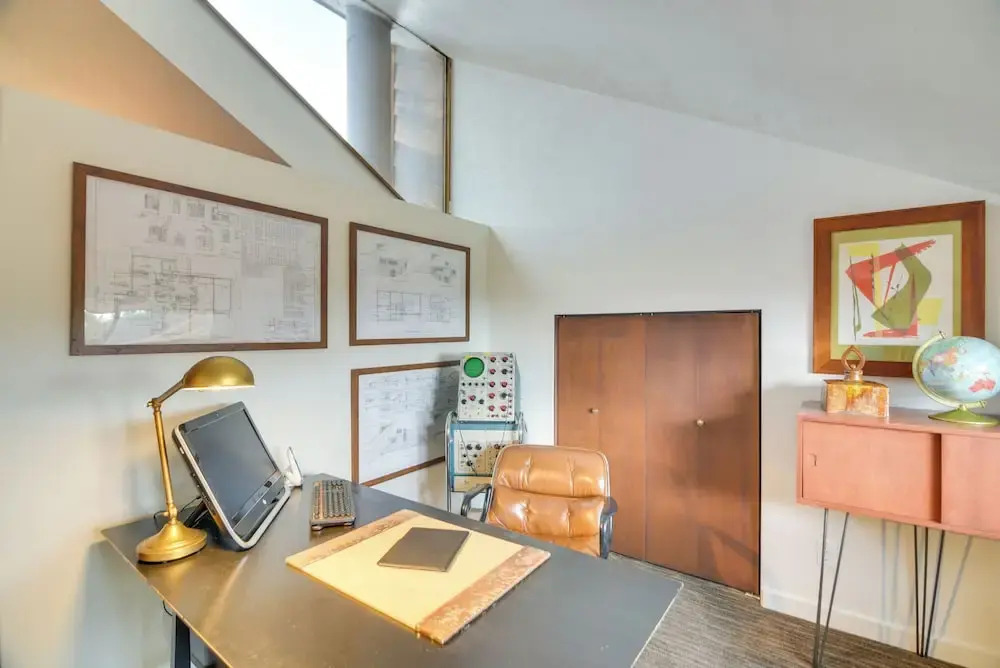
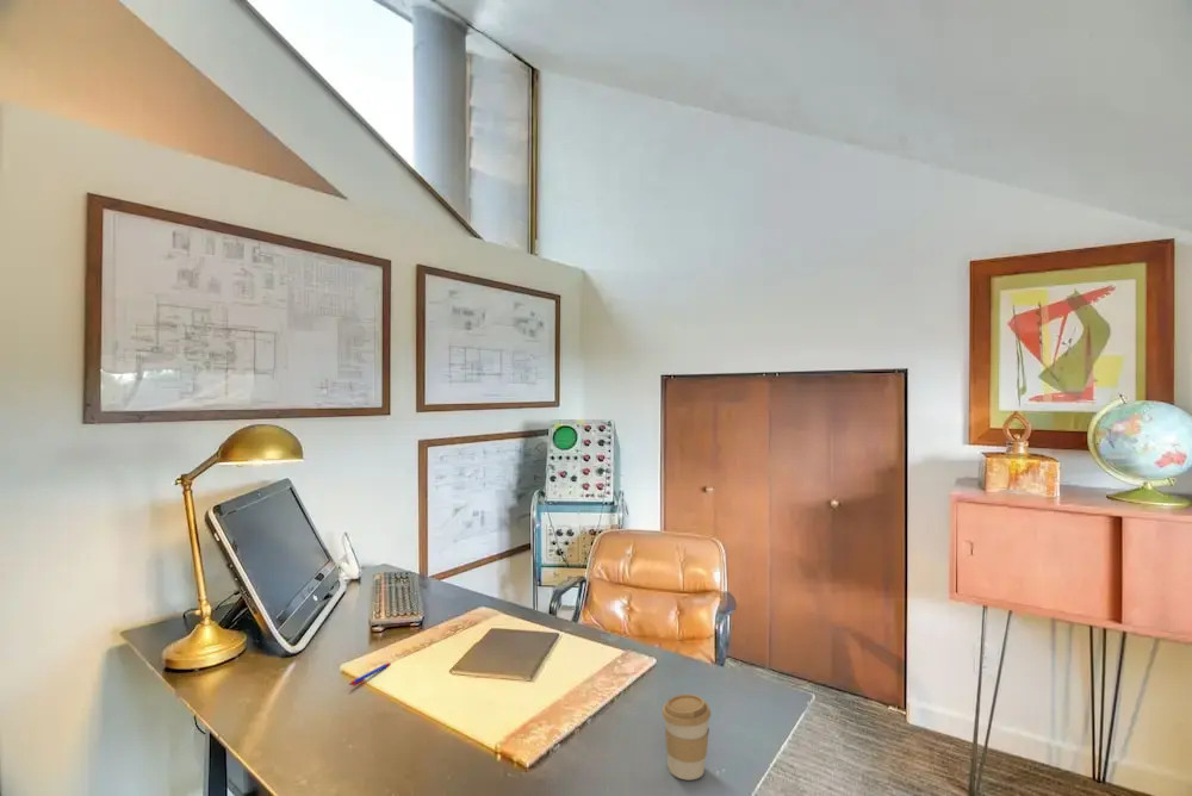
+ coffee cup [662,694,712,781]
+ pen [348,661,392,688]
